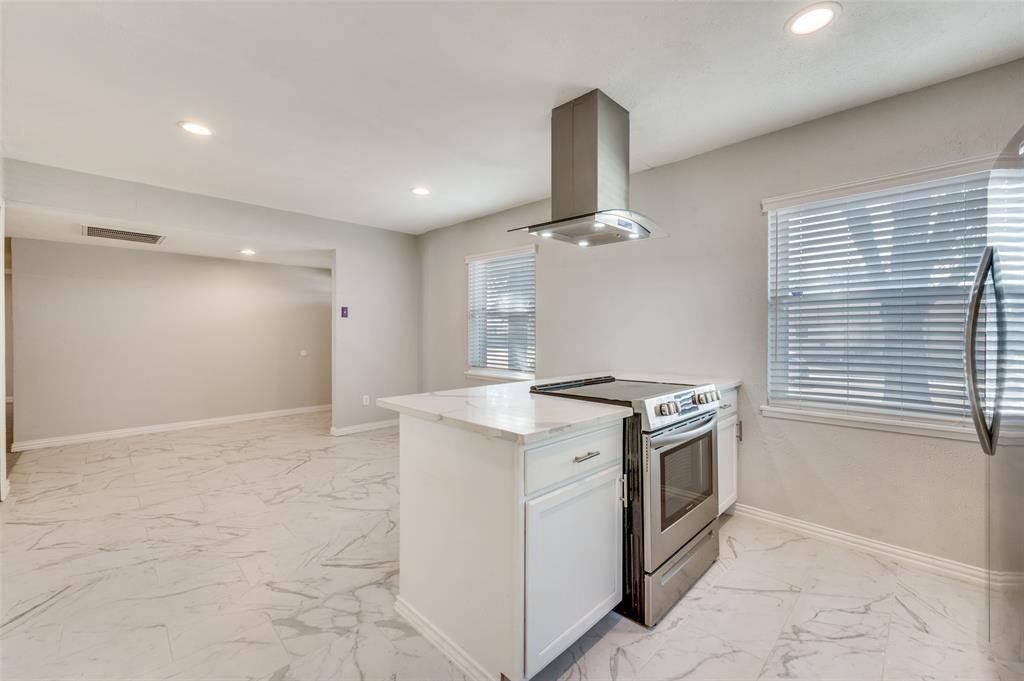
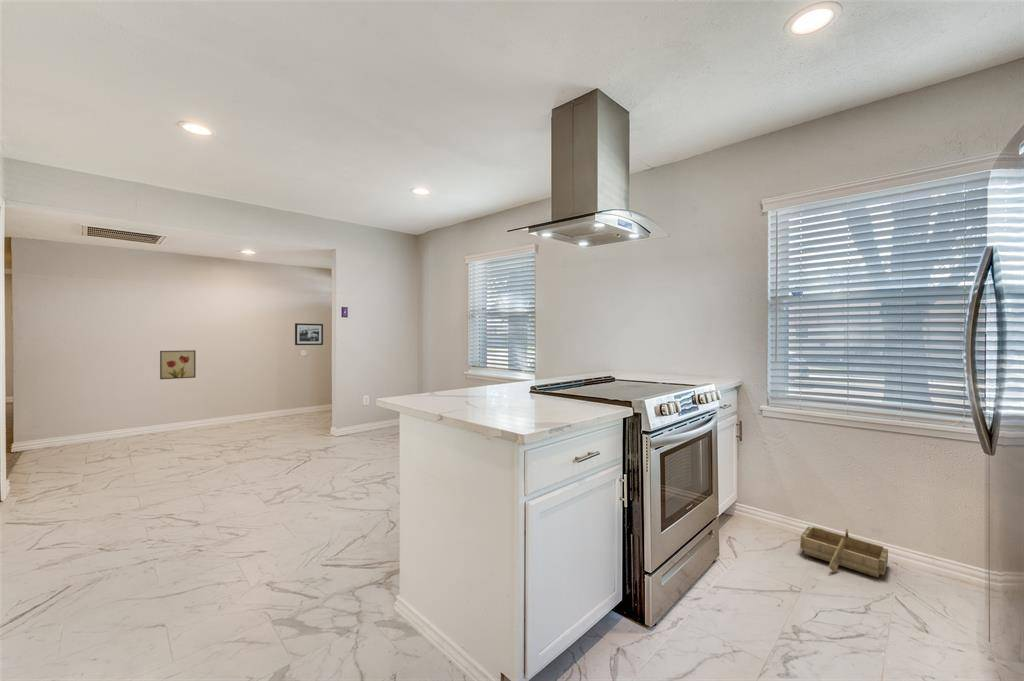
+ wall art [159,349,197,380]
+ picture frame [294,322,324,346]
+ wooden boat [799,525,889,579]
